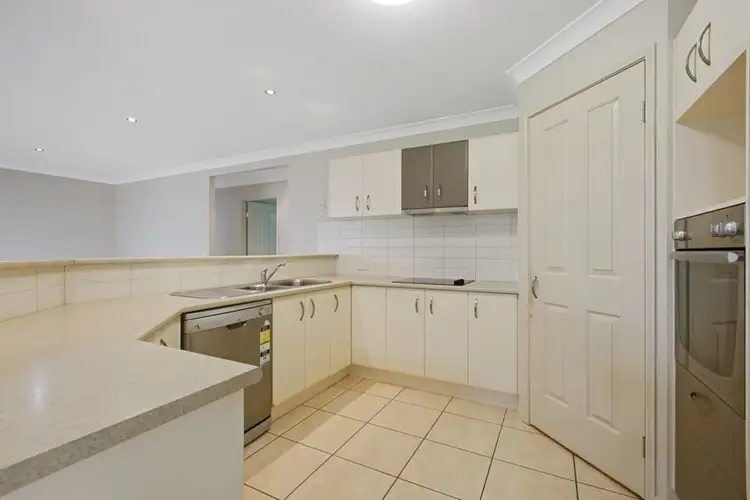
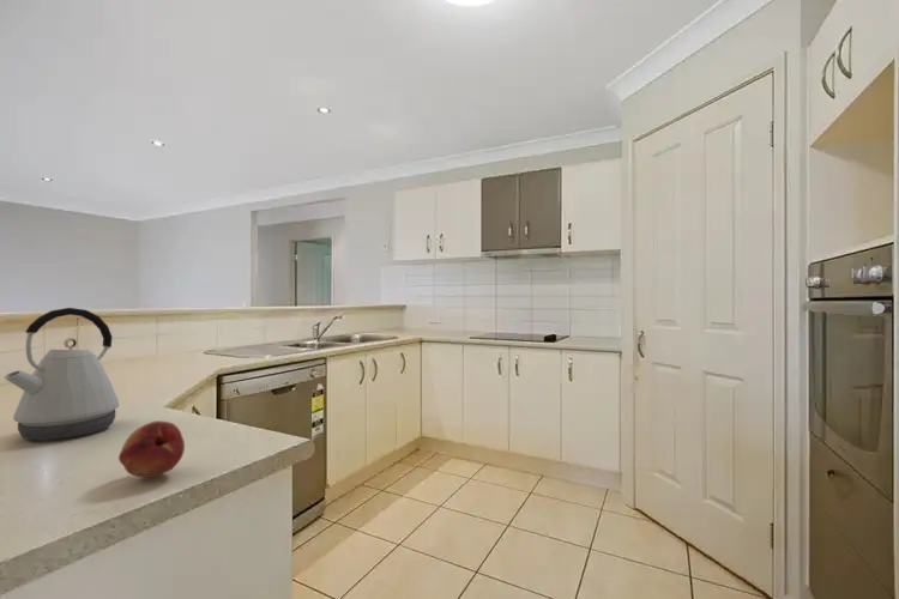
+ fruit [117,419,186,479]
+ kettle [2,307,120,442]
